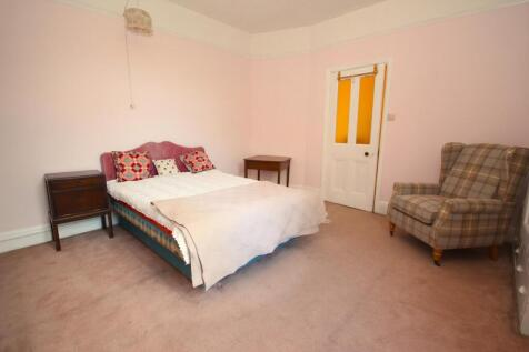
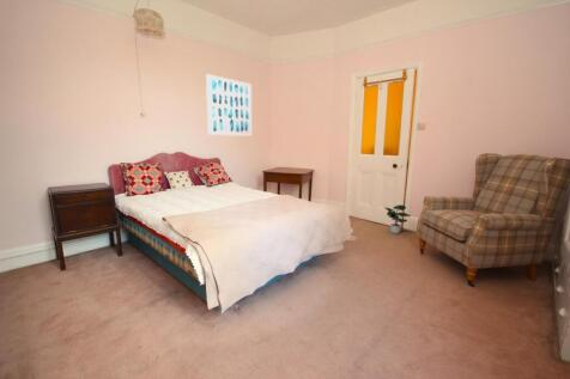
+ wall art [205,73,253,137]
+ potted plant [383,203,412,234]
